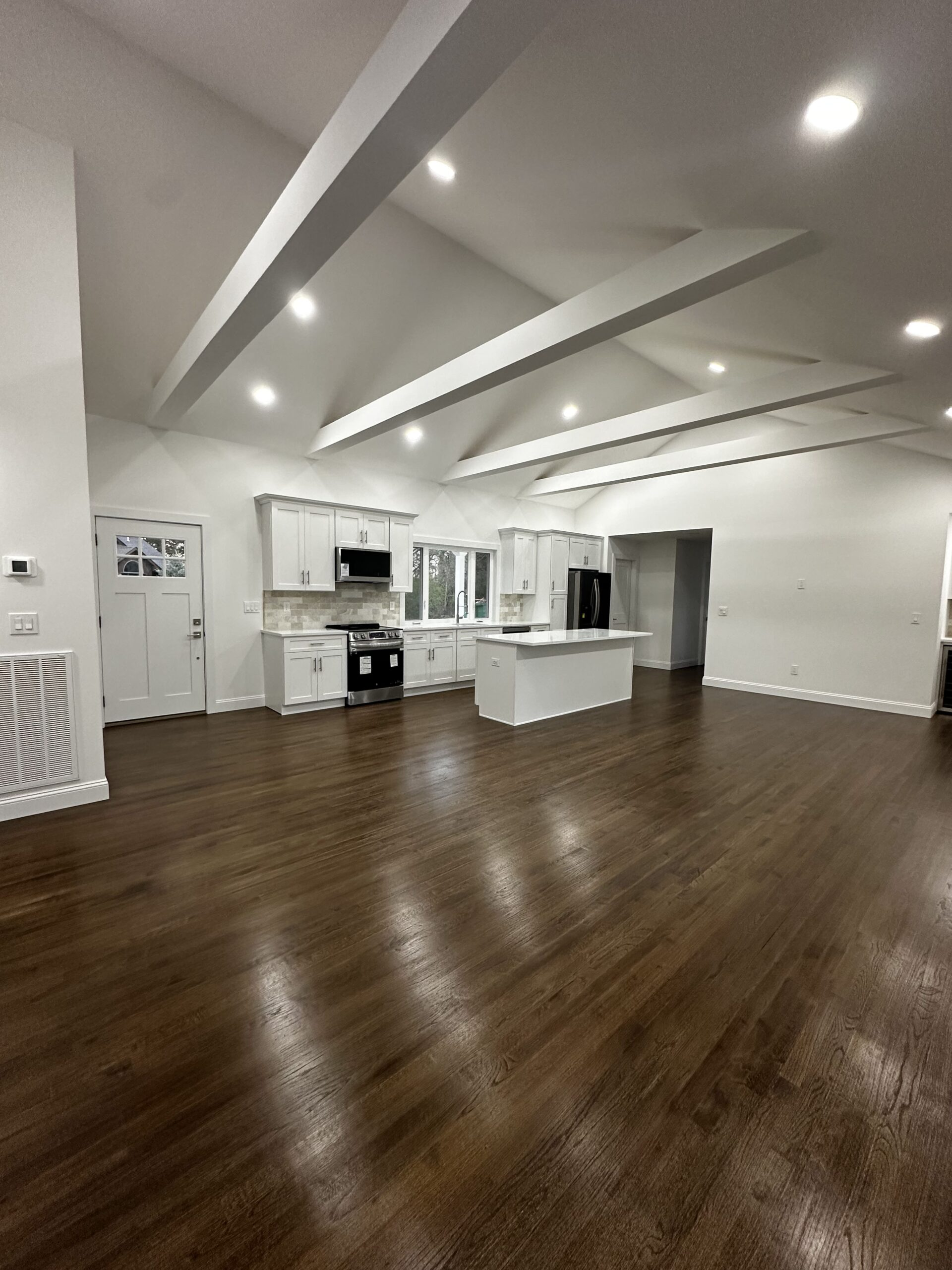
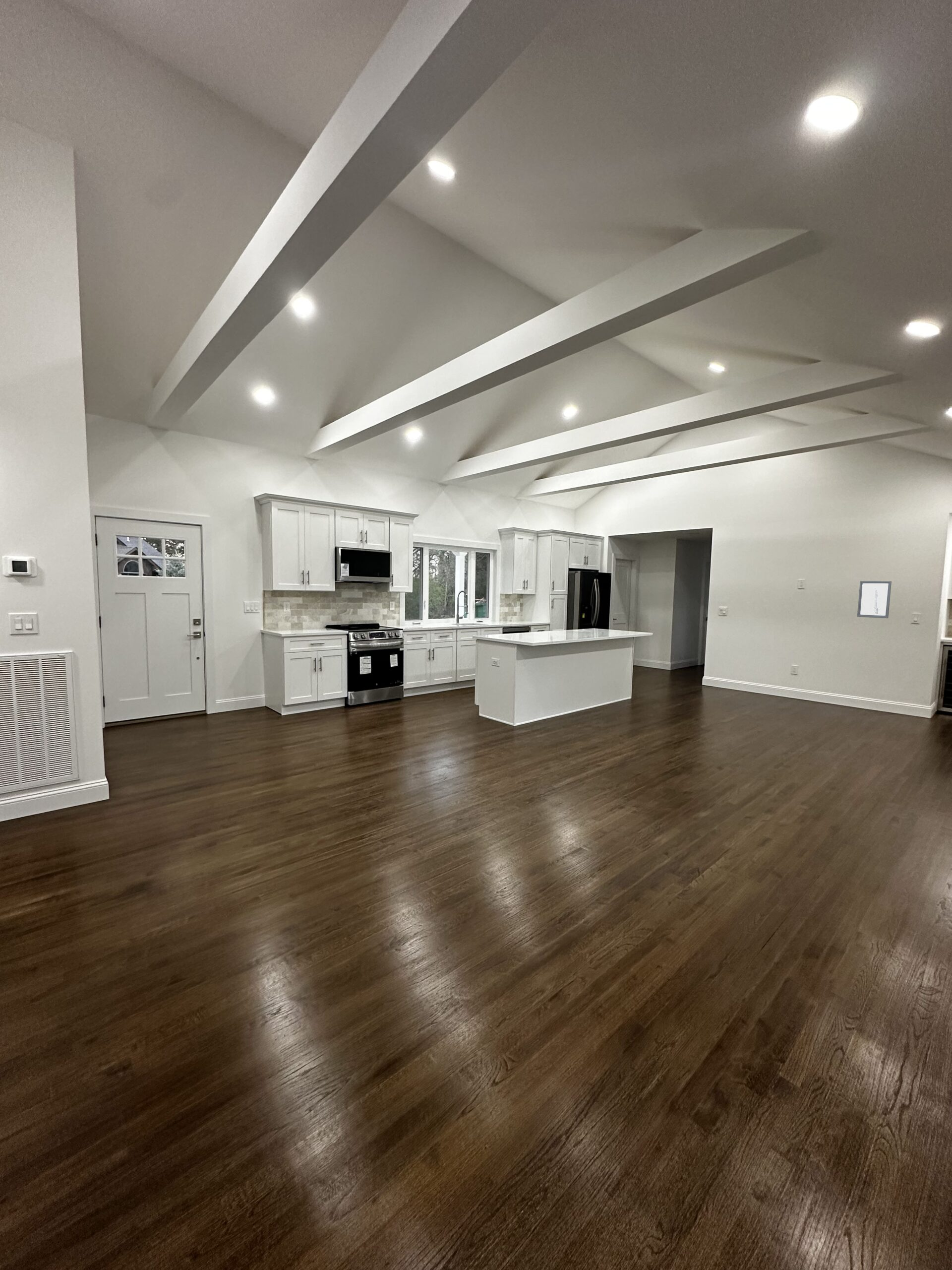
+ wall art [857,580,892,619]
